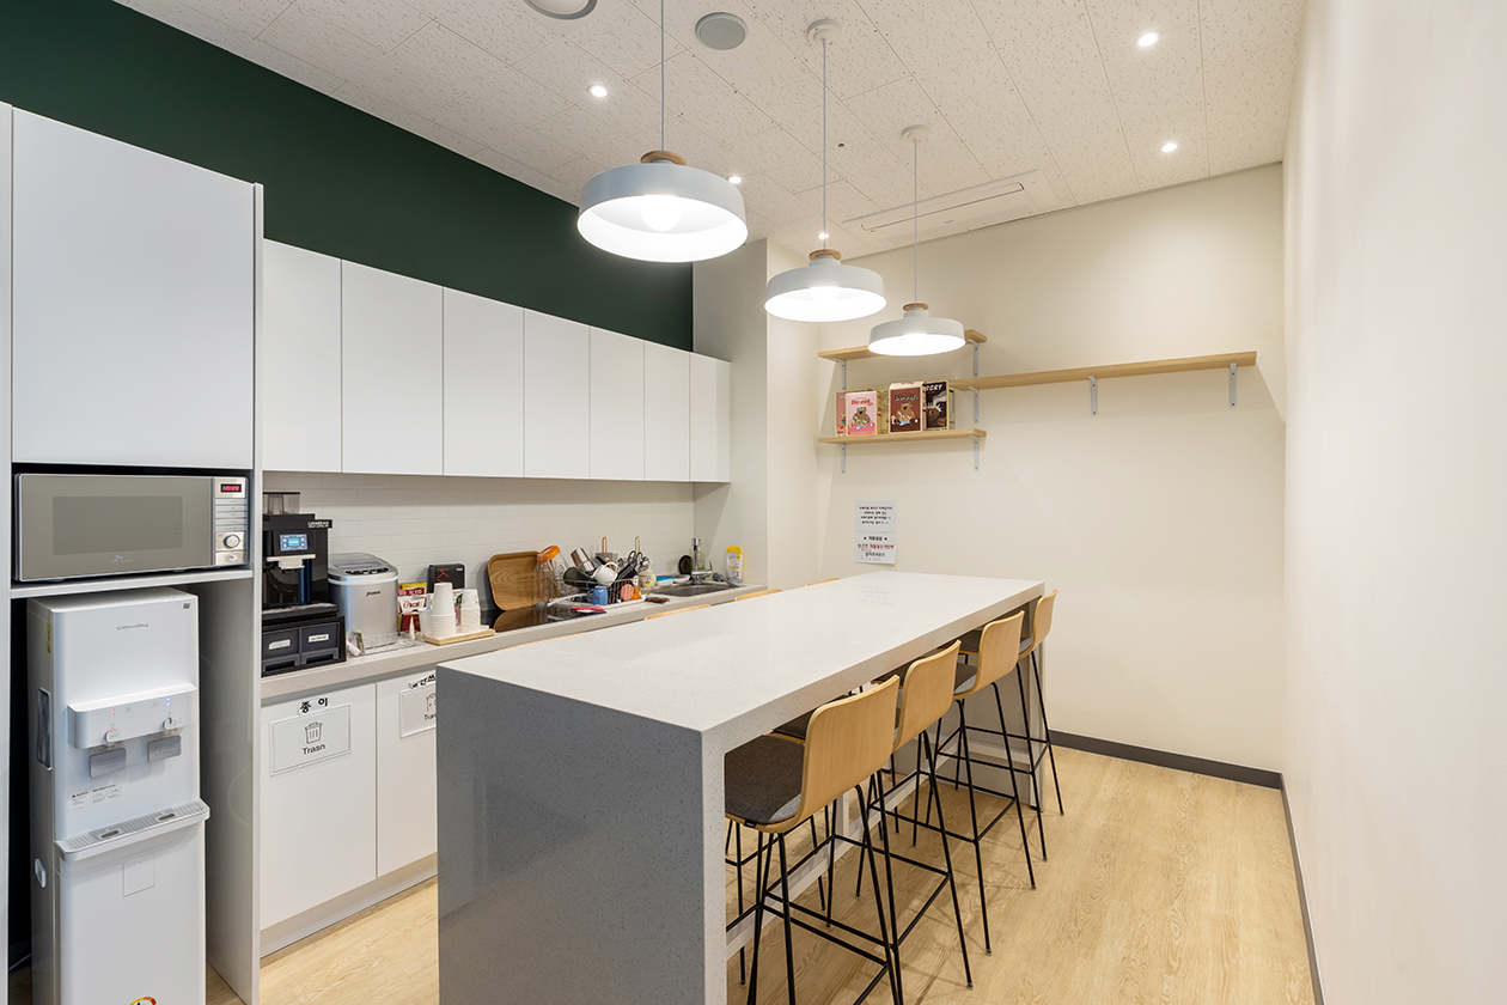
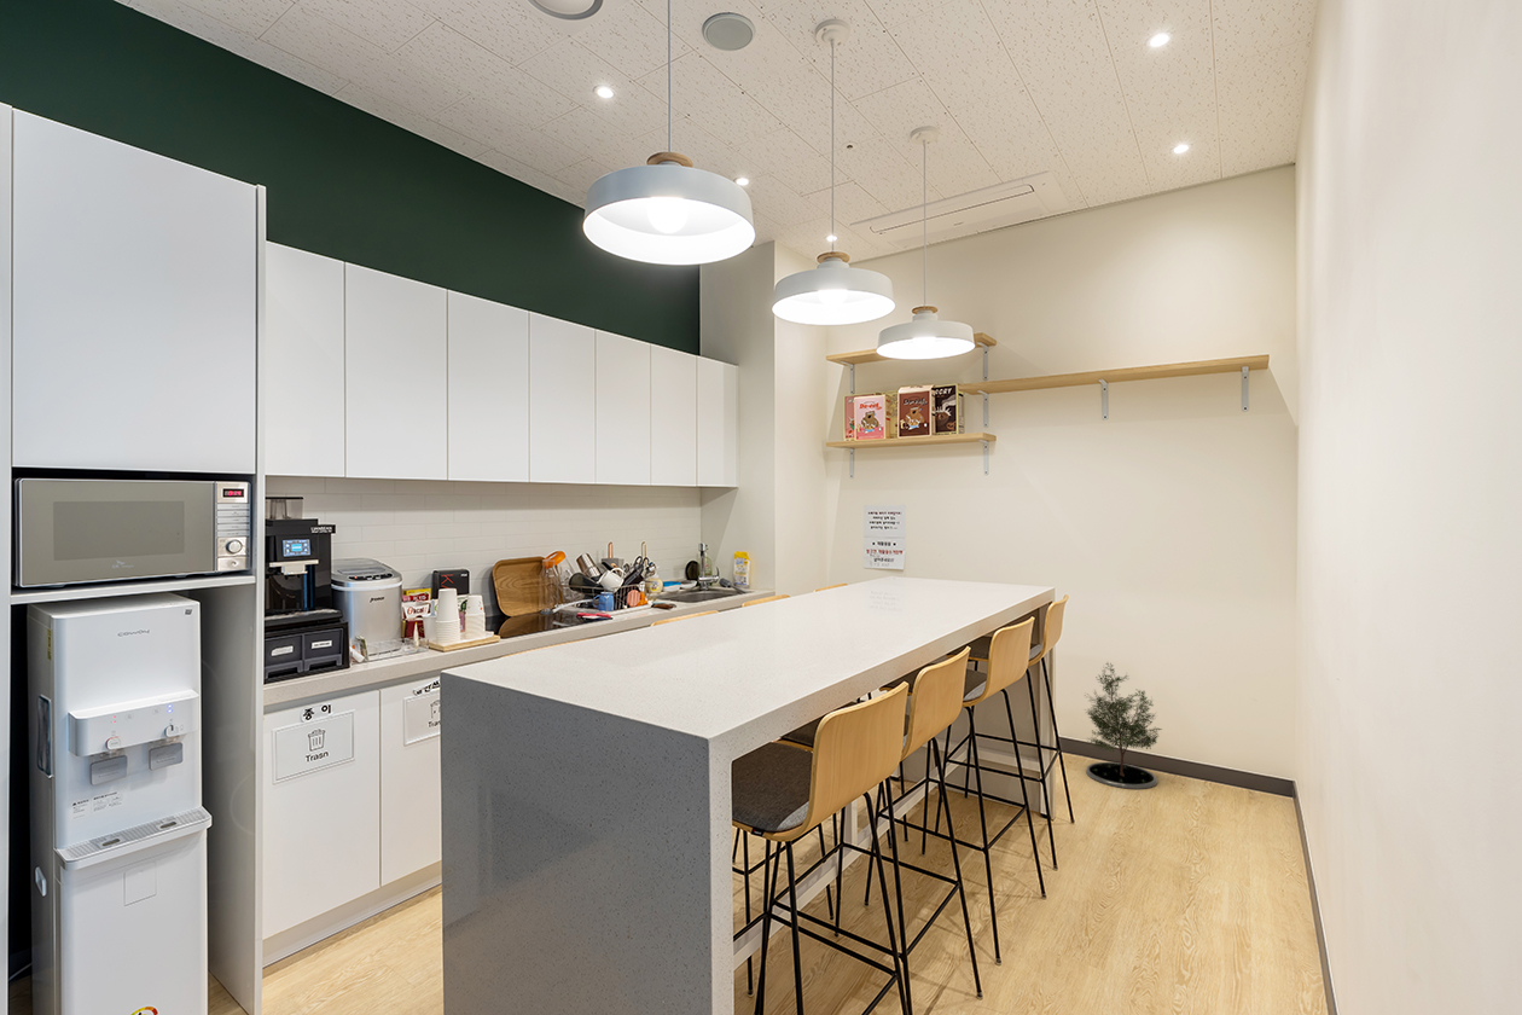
+ potted tree [1084,662,1163,790]
